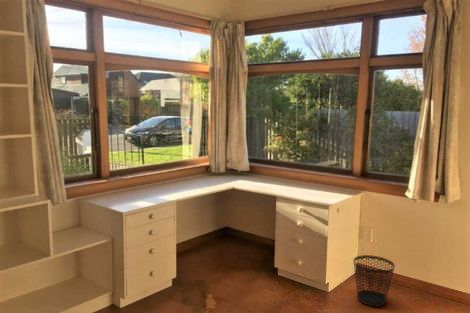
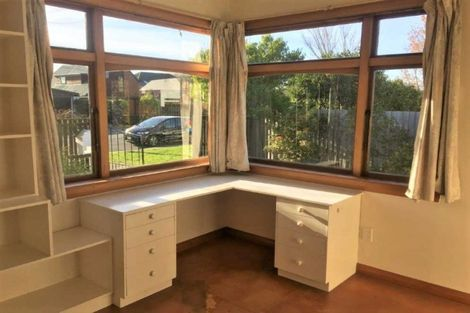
- wastebasket [353,254,396,307]
